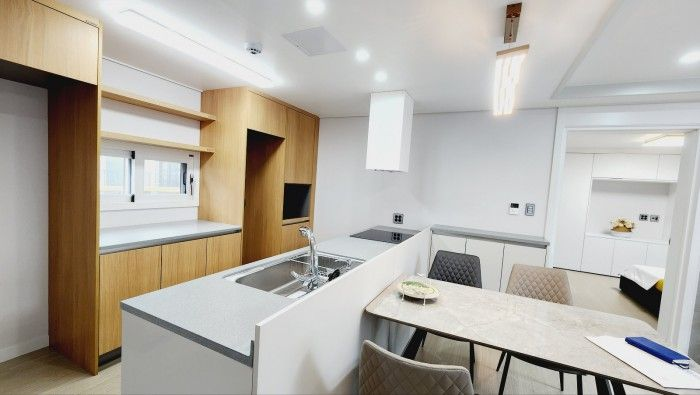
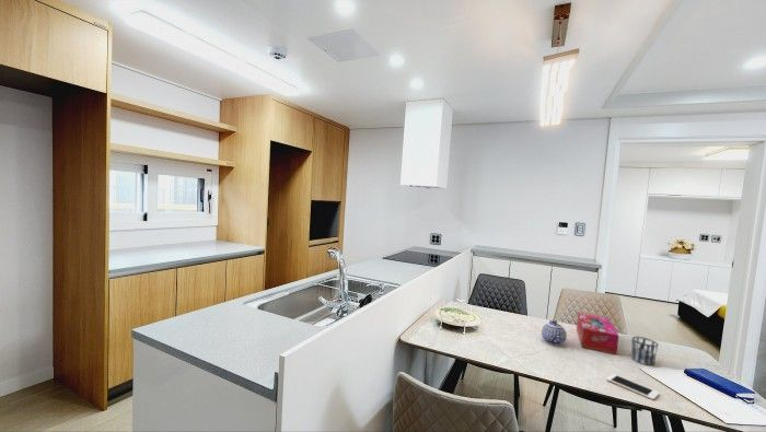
+ cup [630,336,660,366]
+ tissue box [576,312,619,355]
+ teapot [541,319,568,347]
+ cell phone [606,373,660,400]
